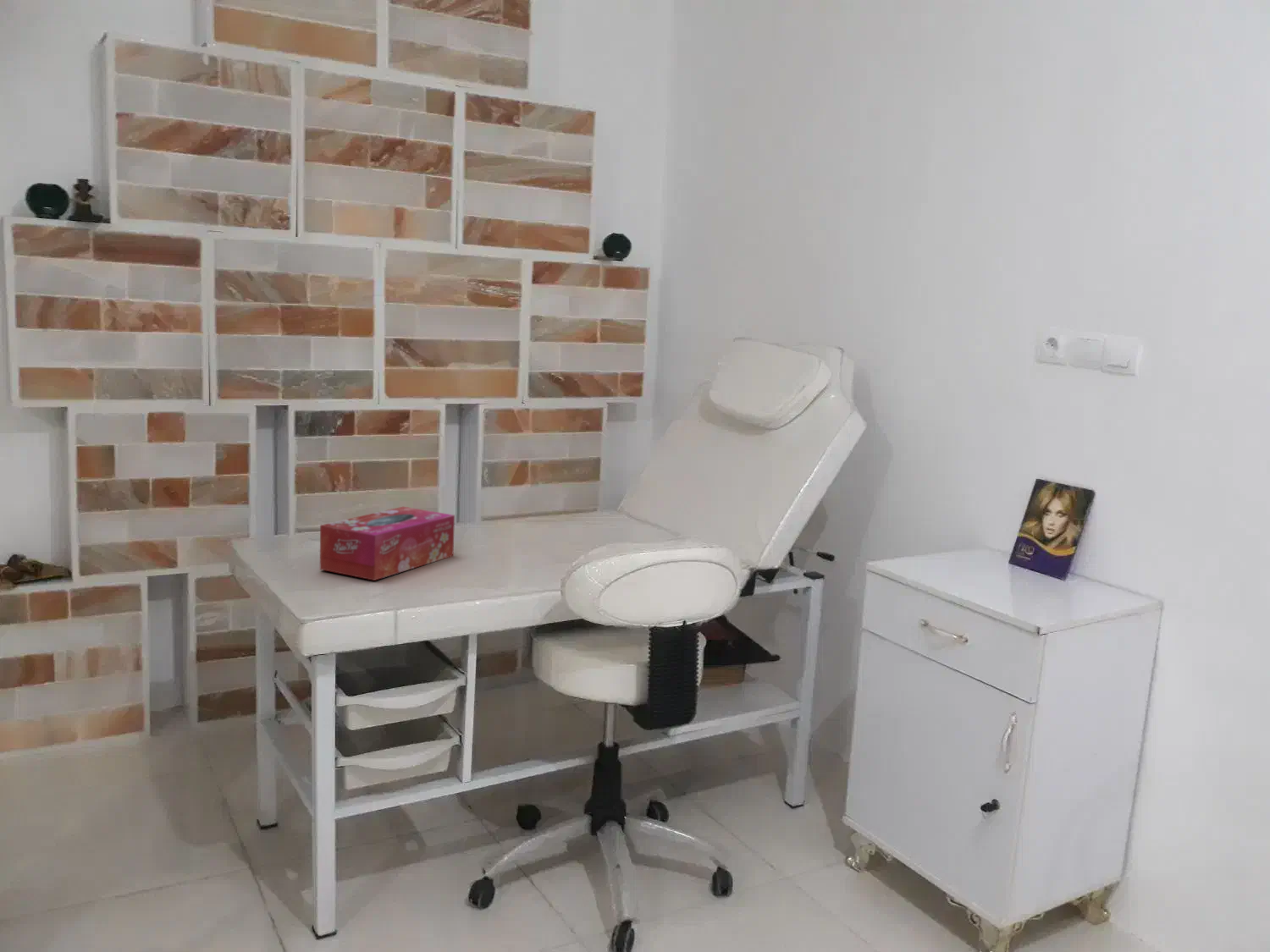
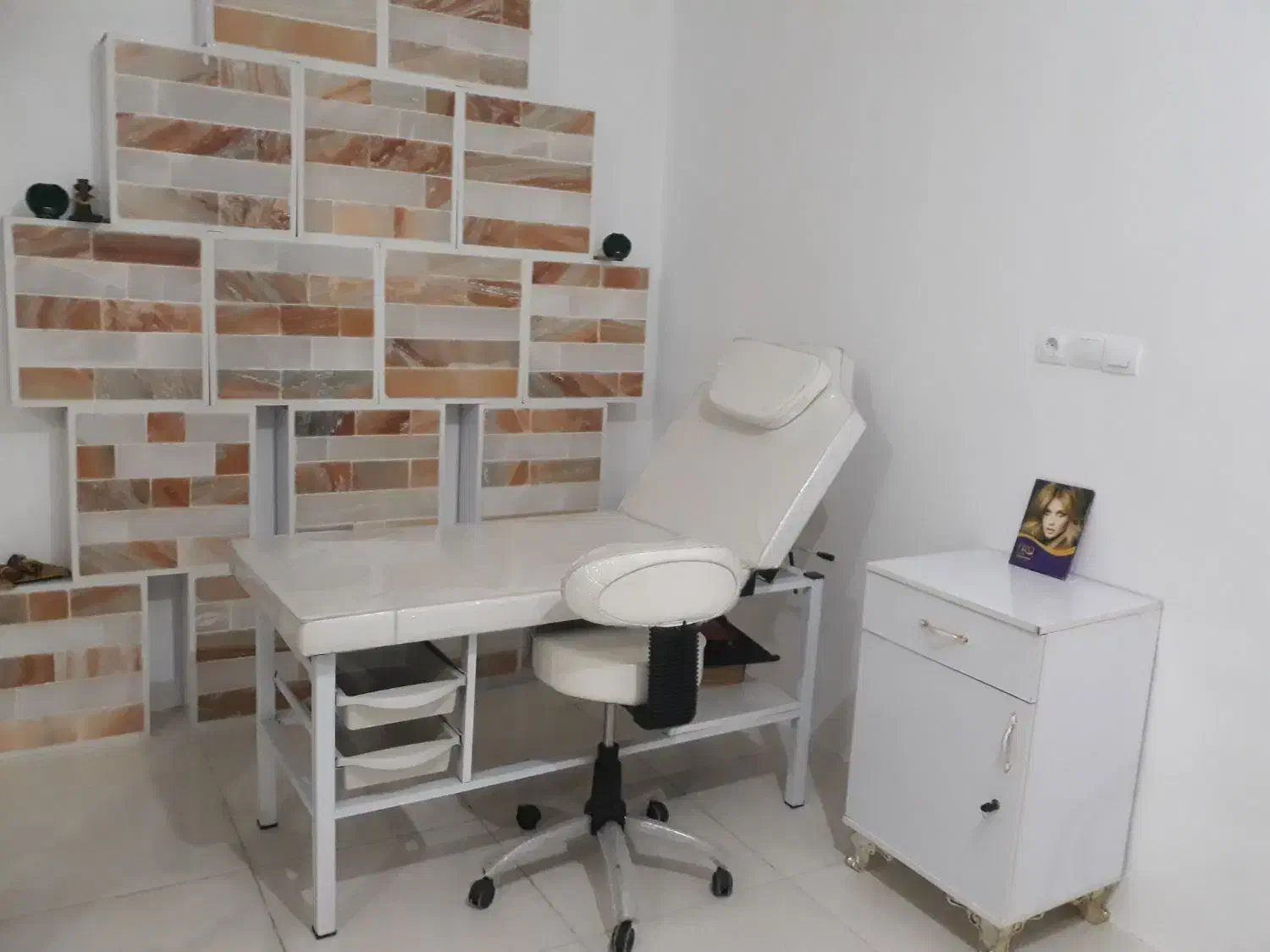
- tissue box [319,506,456,581]
